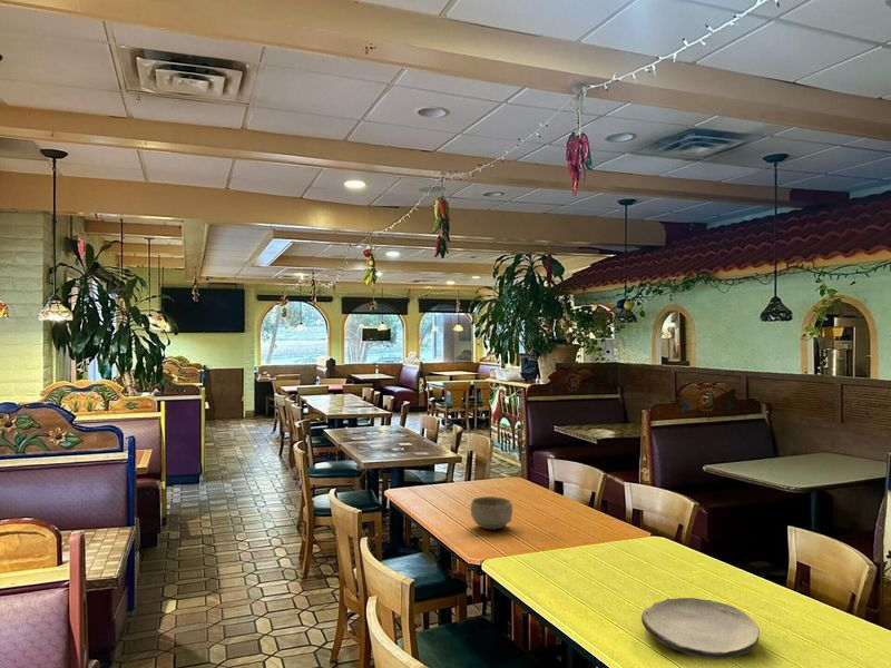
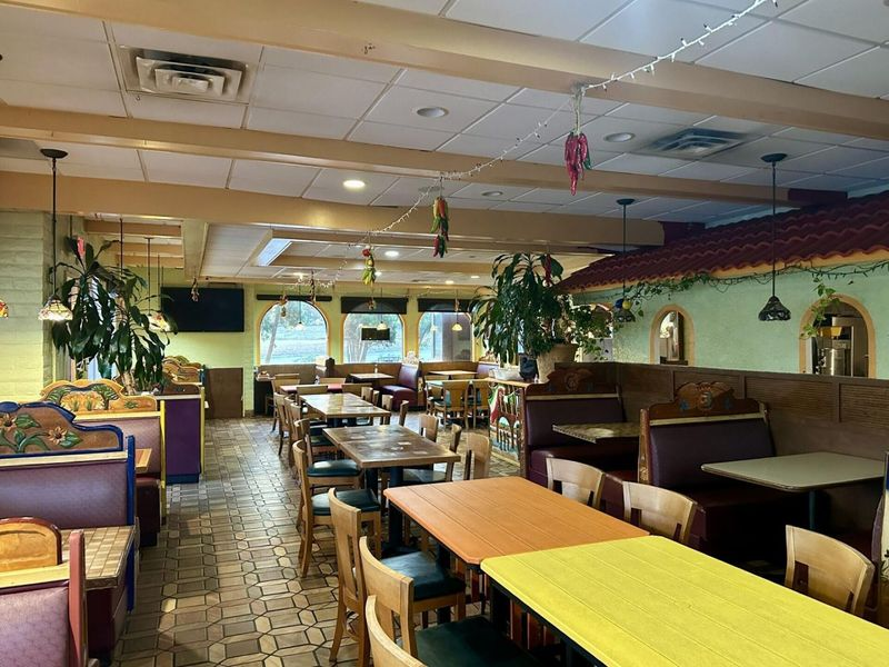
- plate [640,597,761,660]
- bowl [470,495,513,530]
